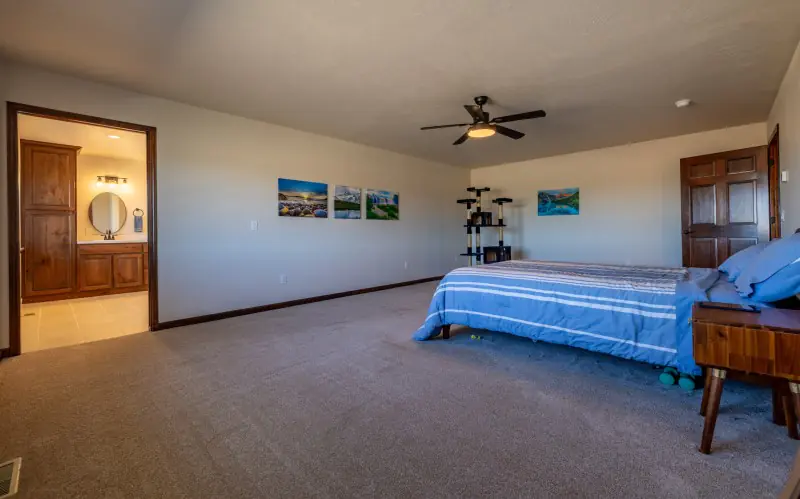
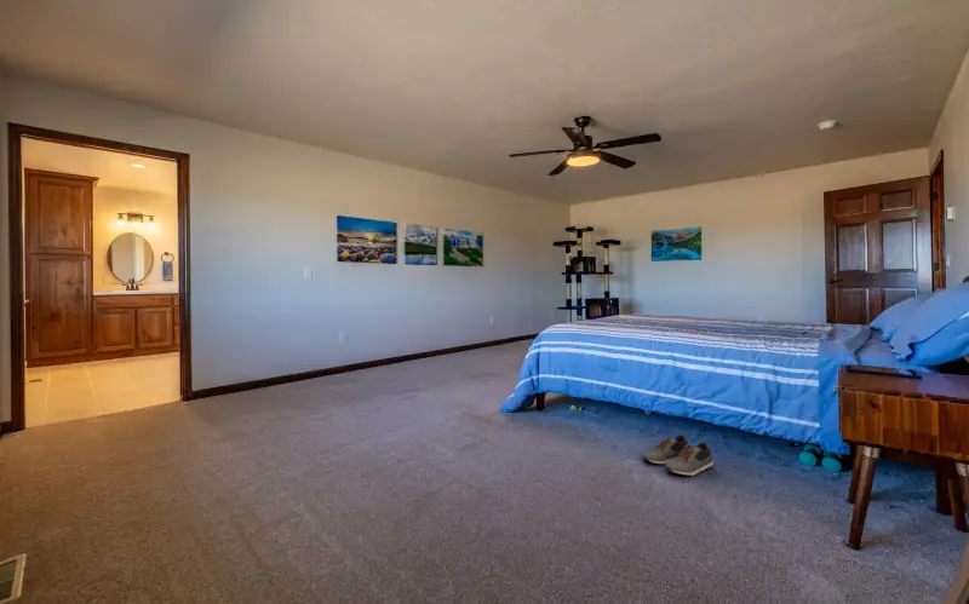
+ shoe [642,433,715,477]
